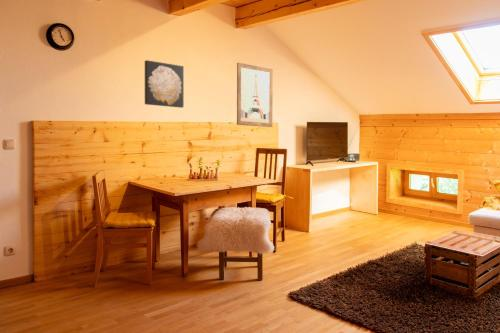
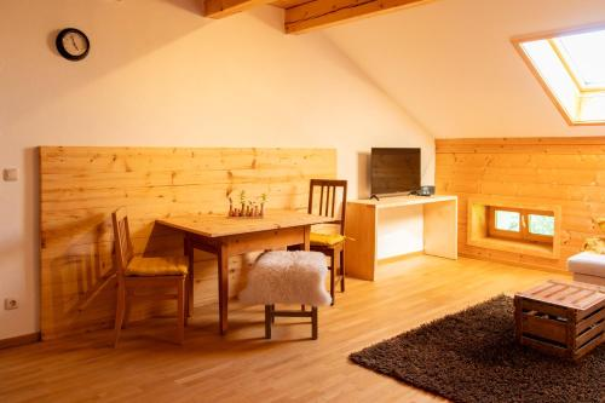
- wall art [236,62,274,128]
- wall art [144,59,185,109]
